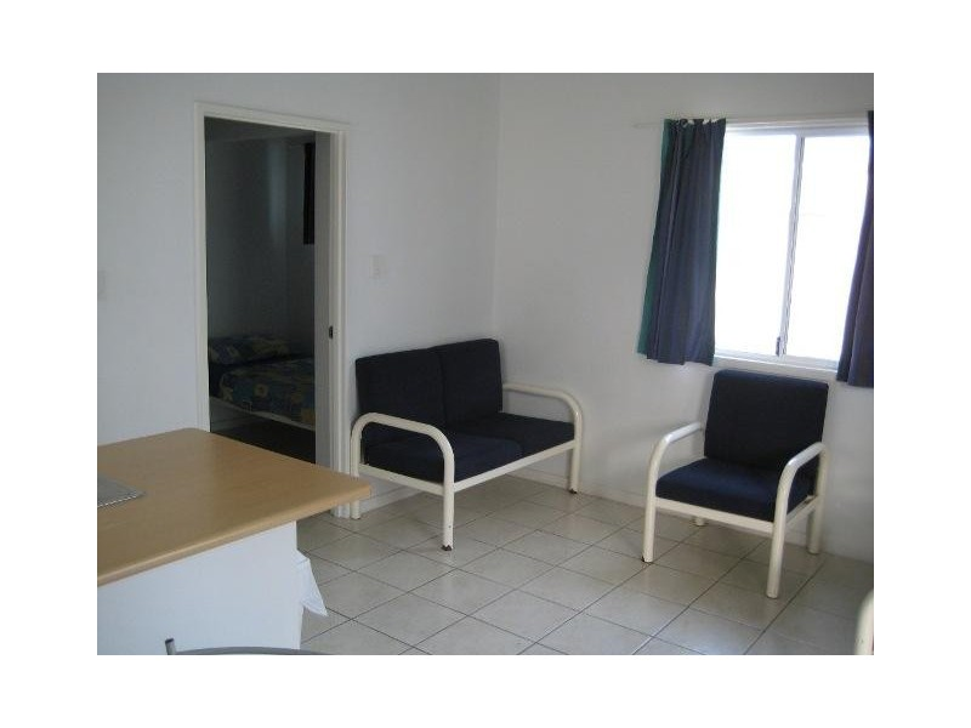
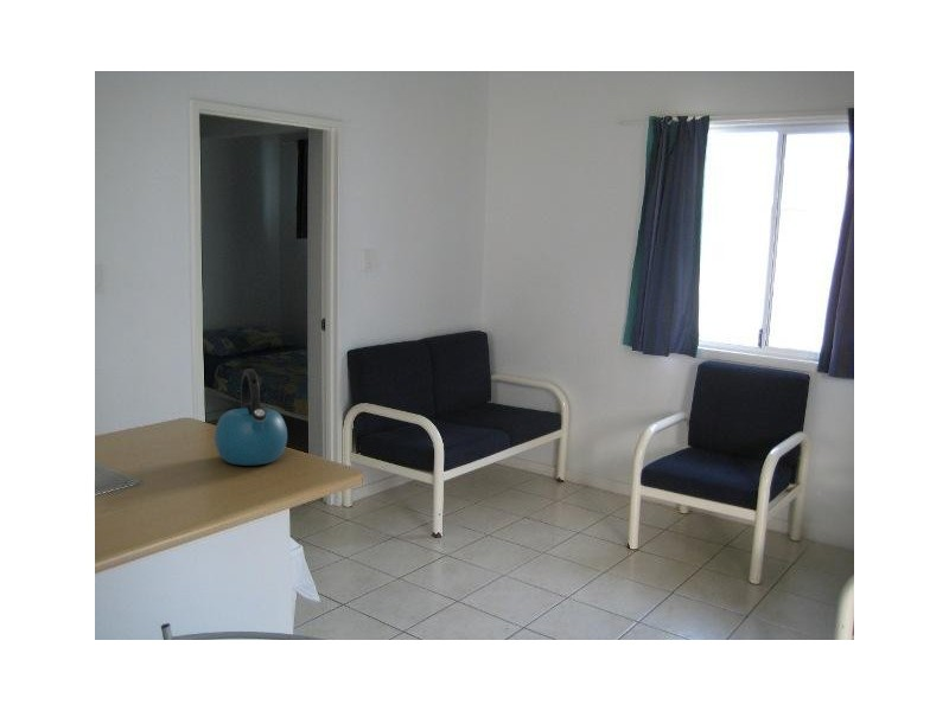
+ kettle [214,367,288,467]
